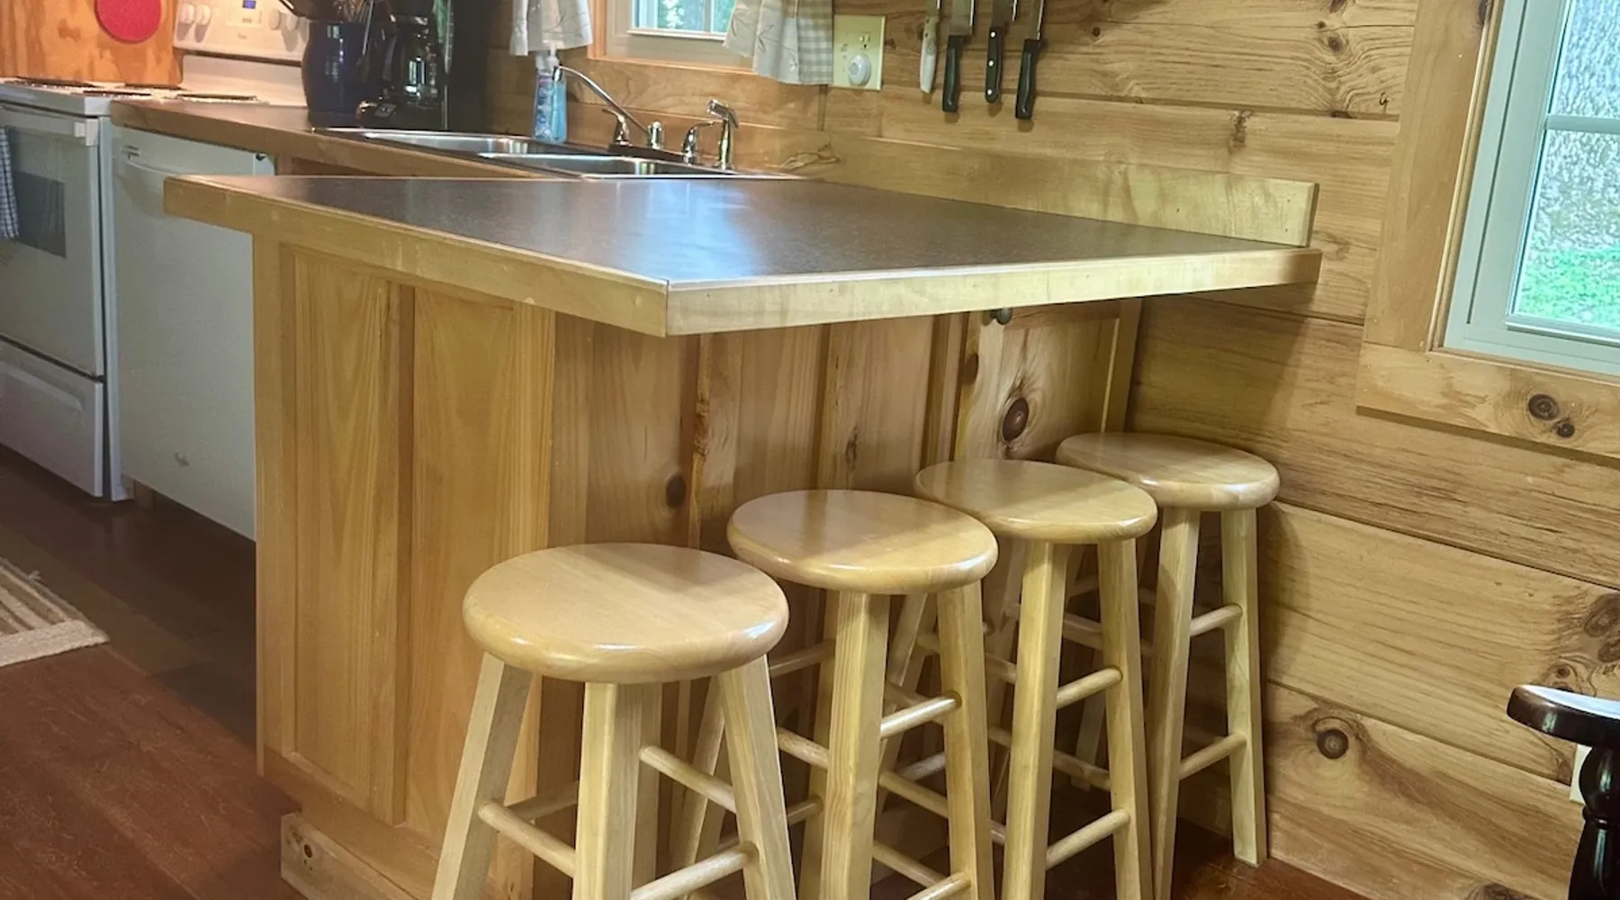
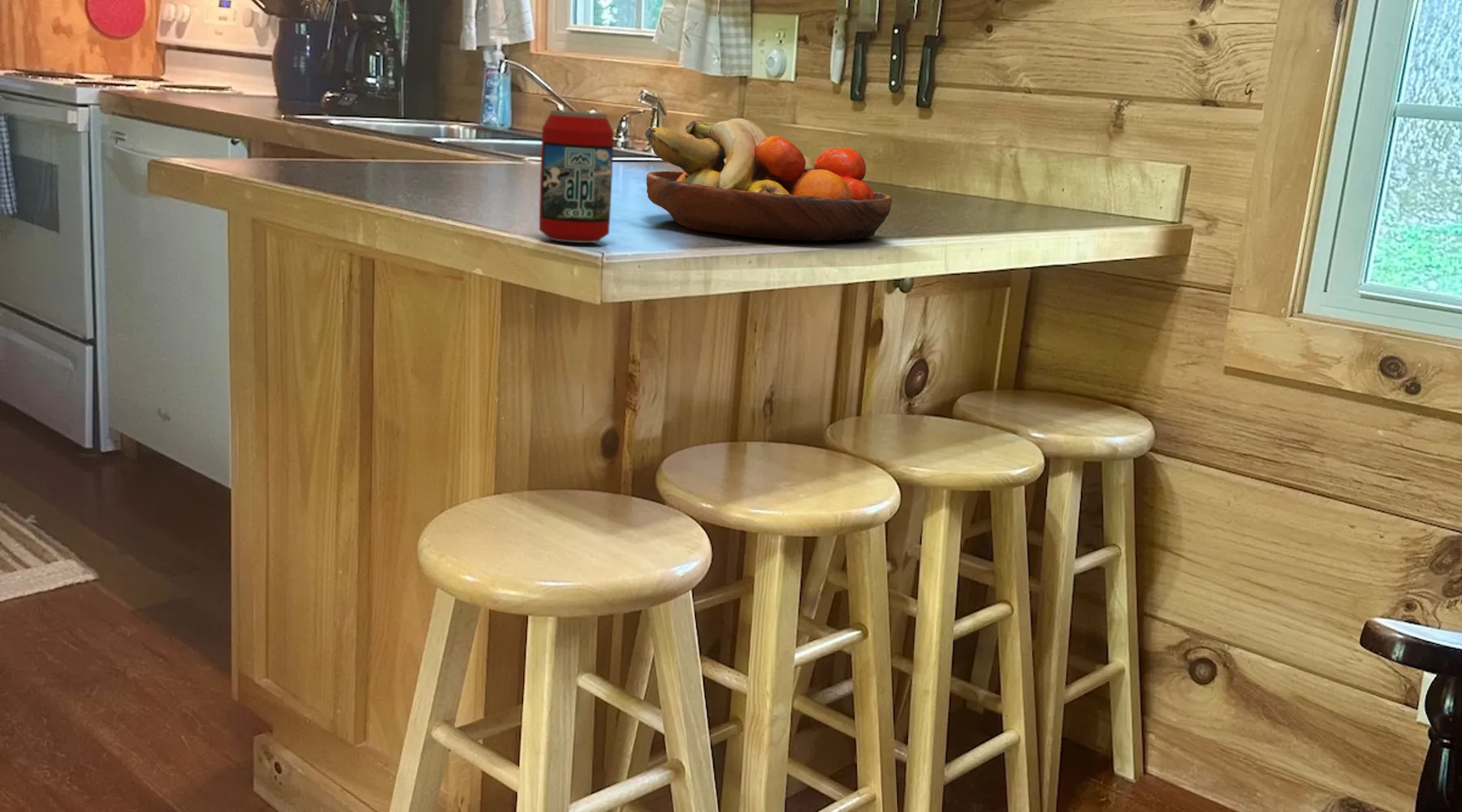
+ fruit bowl [644,118,893,241]
+ beverage can [539,110,615,244]
